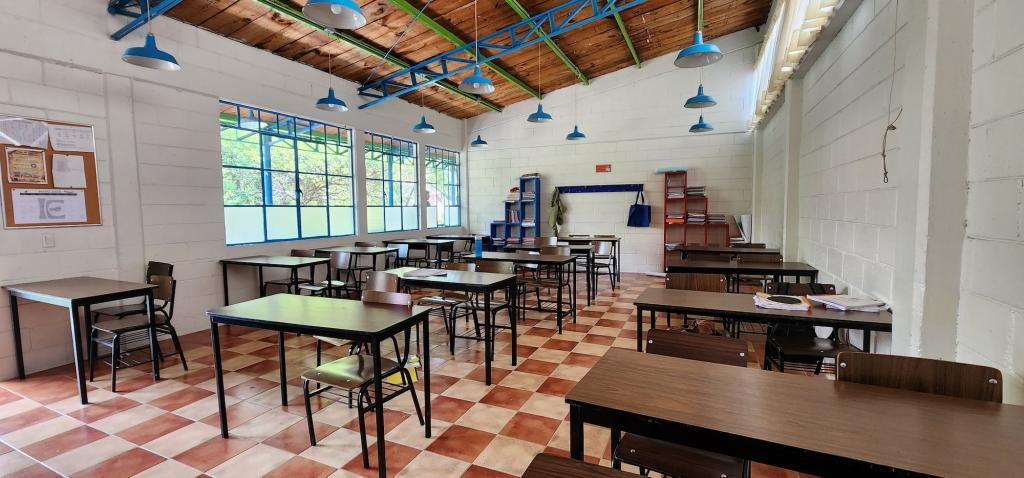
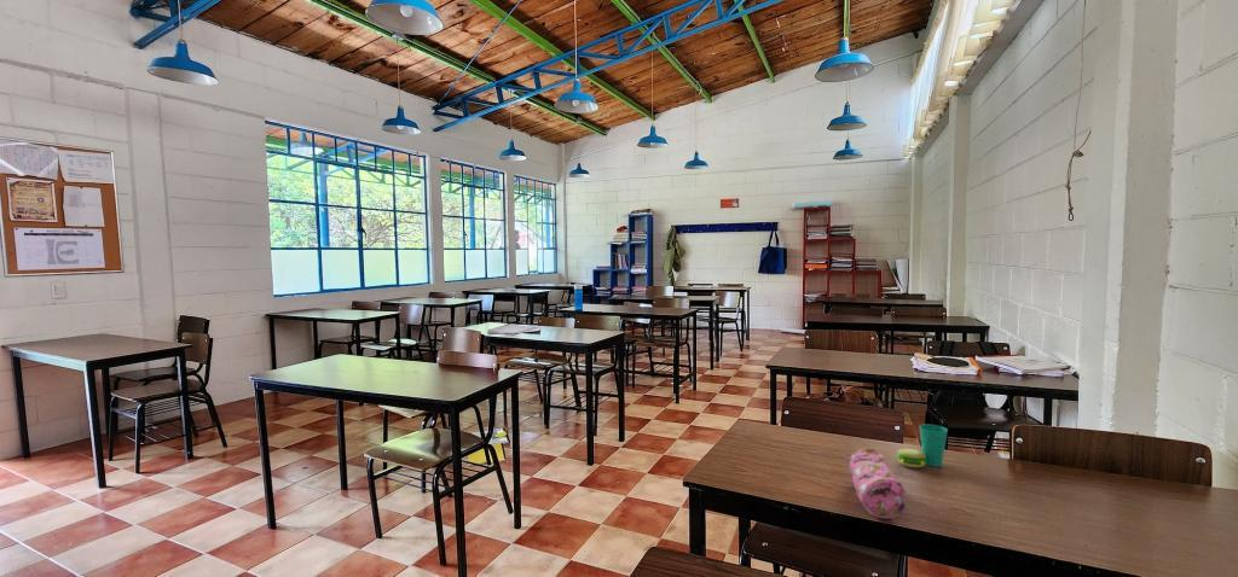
+ cup [896,424,949,468]
+ pencil case [849,447,907,520]
